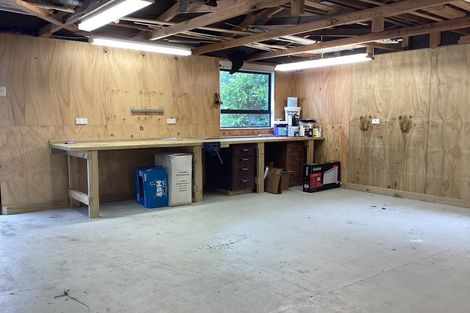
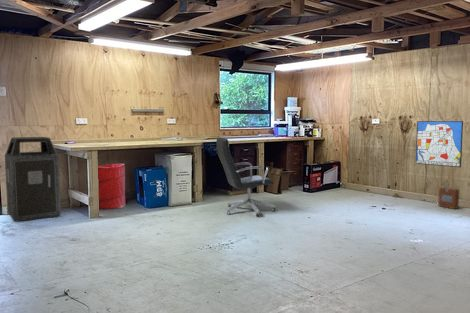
+ lantern [437,182,460,210]
+ wall art [415,120,464,168]
+ laundry hamper [97,163,127,210]
+ trash can [4,136,62,223]
+ office chair [216,137,277,218]
